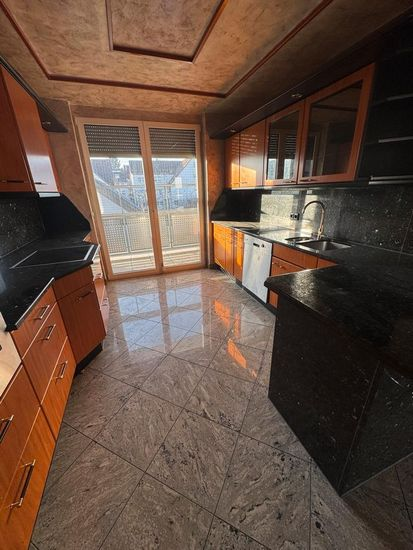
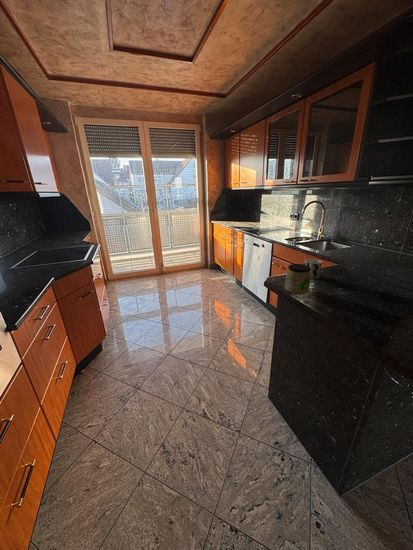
+ jar [284,263,311,295]
+ cup [303,258,323,279]
